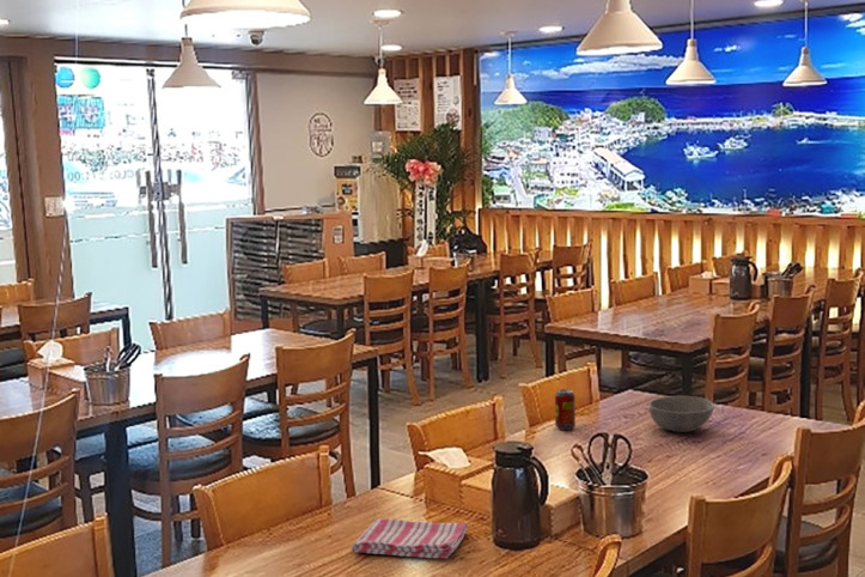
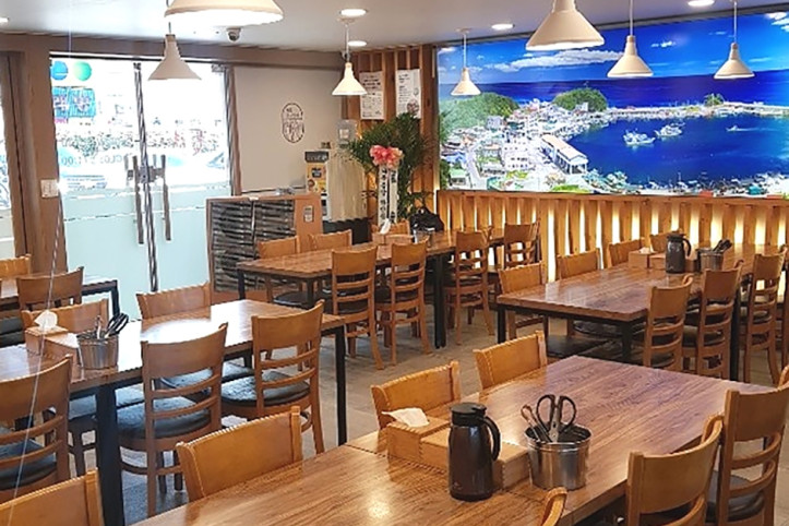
- bowl [648,395,715,433]
- dish towel [351,517,469,560]
- beverage can [554,388,577,431]
